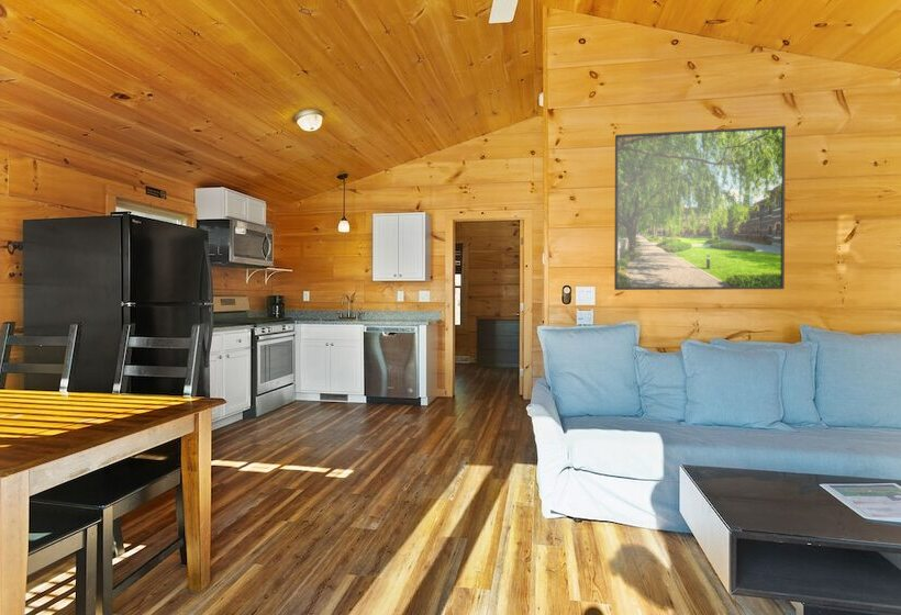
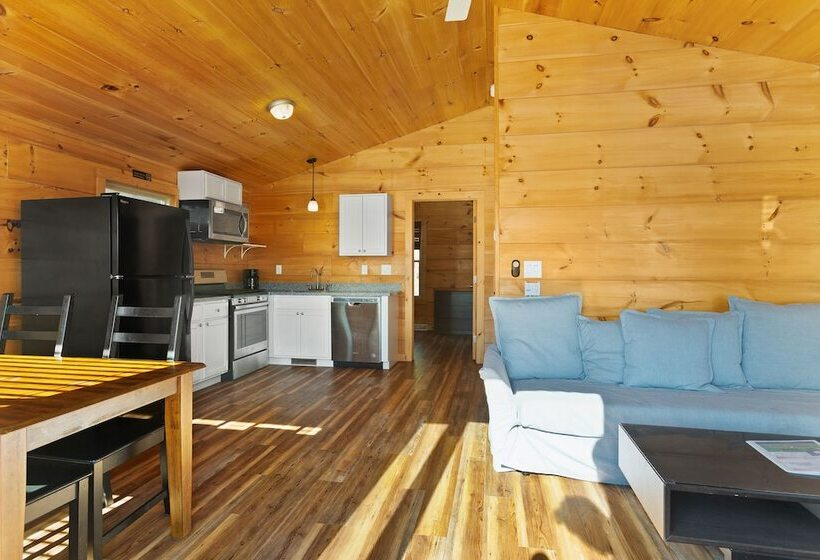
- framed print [613,125,787,291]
